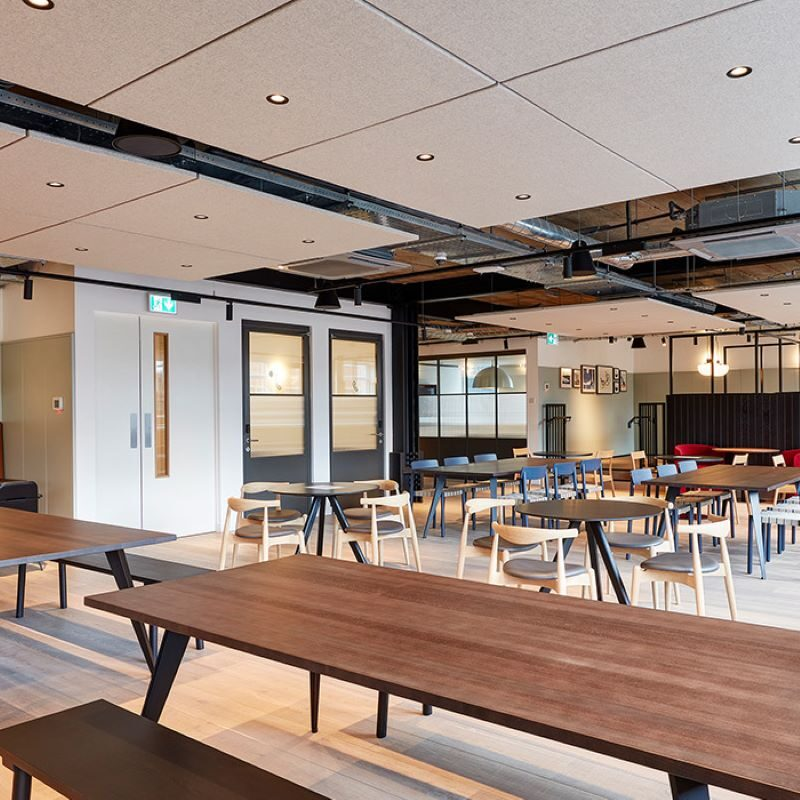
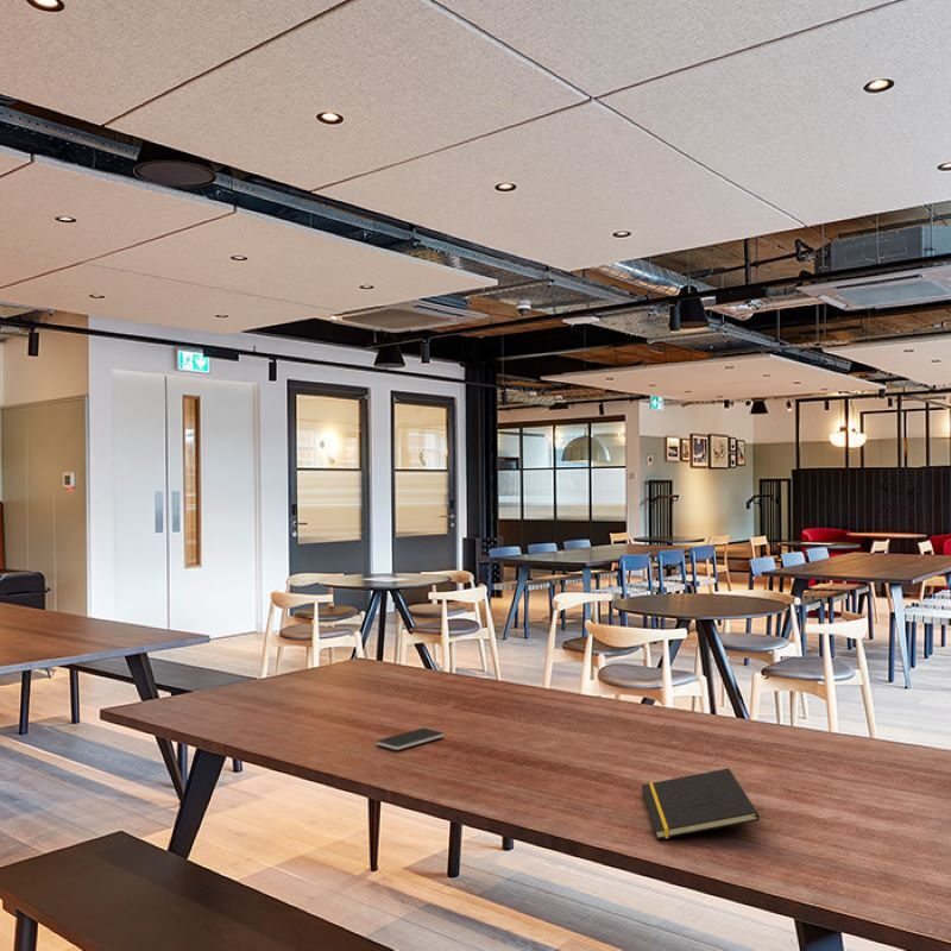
+ notepad [640,767,761,840]
+ smartphone [376,728,446,751]
